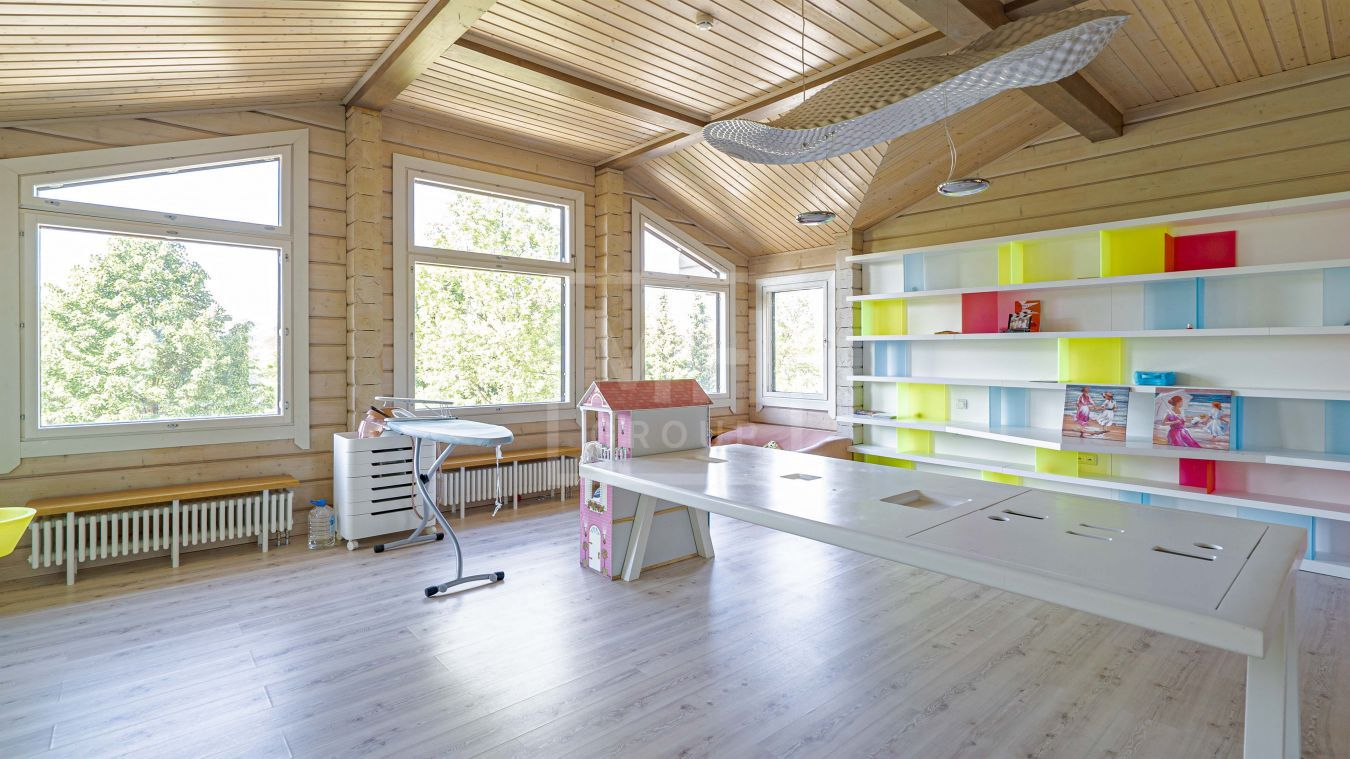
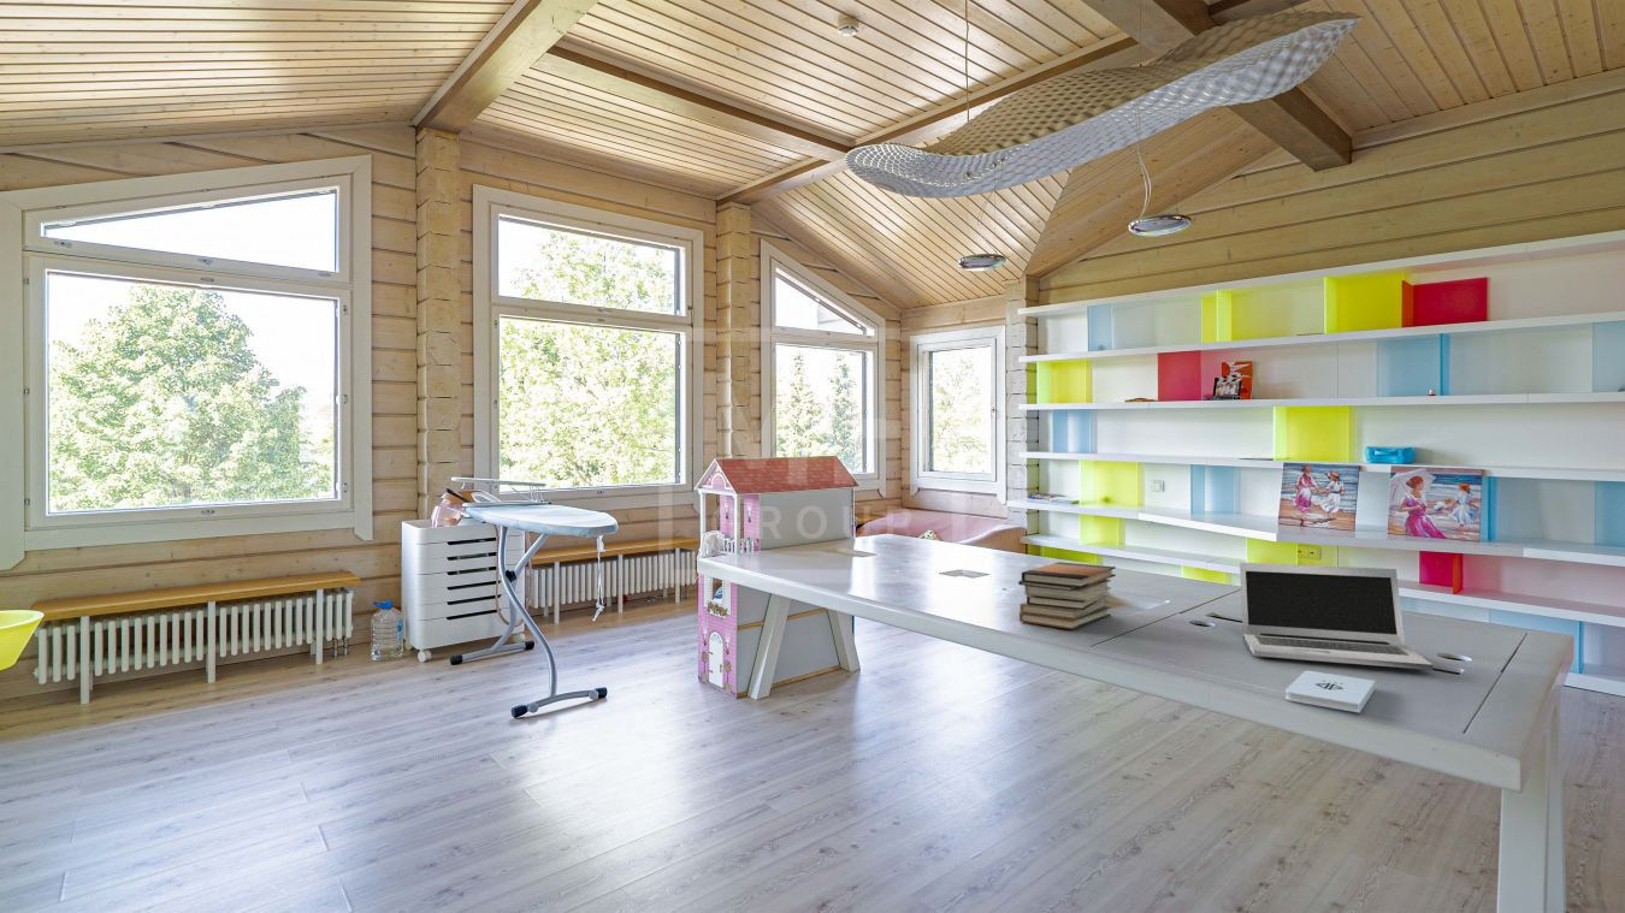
+ laptop [1239,562,1434,671]
+ book stack [1017,561,1117,630]
+ notepad [1284,670,1377,715]
